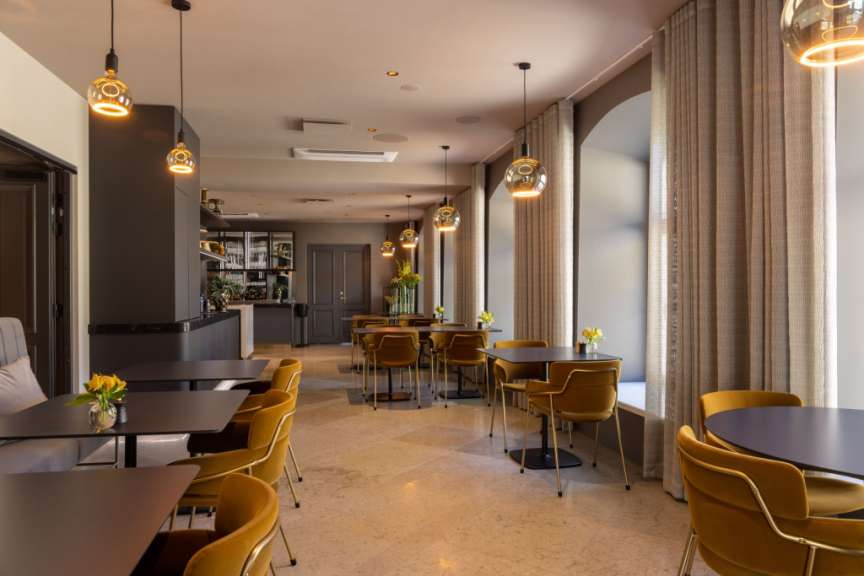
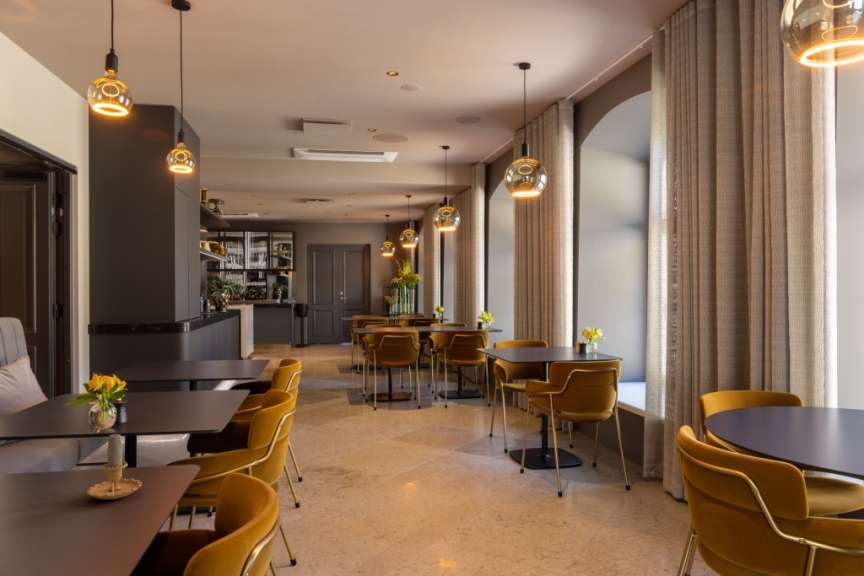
+ candle [86,431,143,501]
